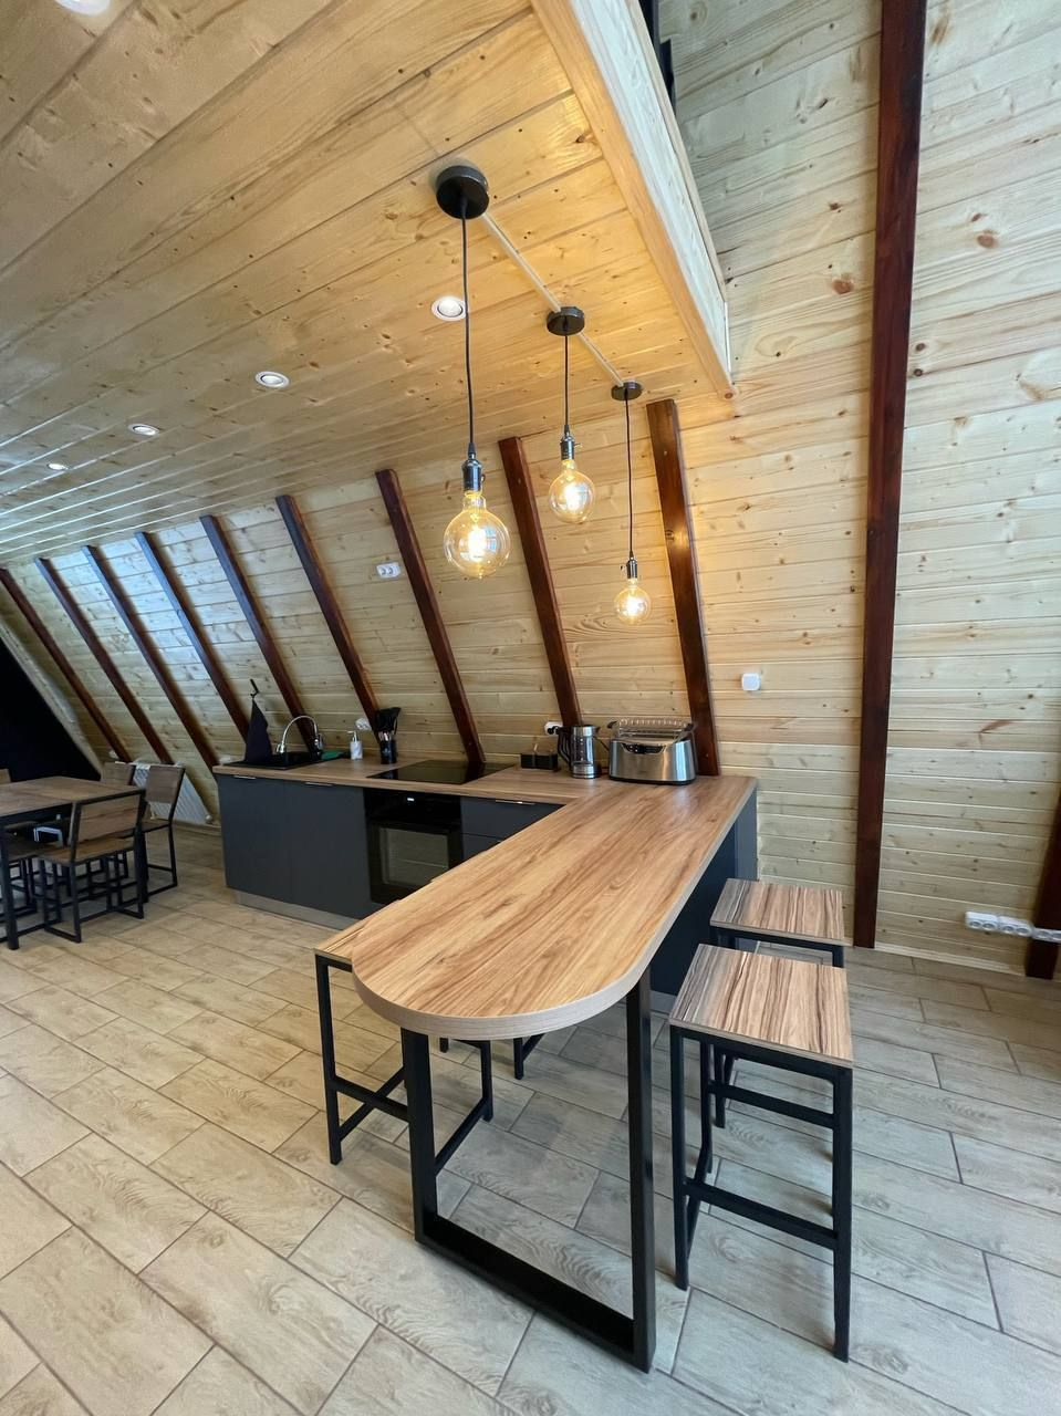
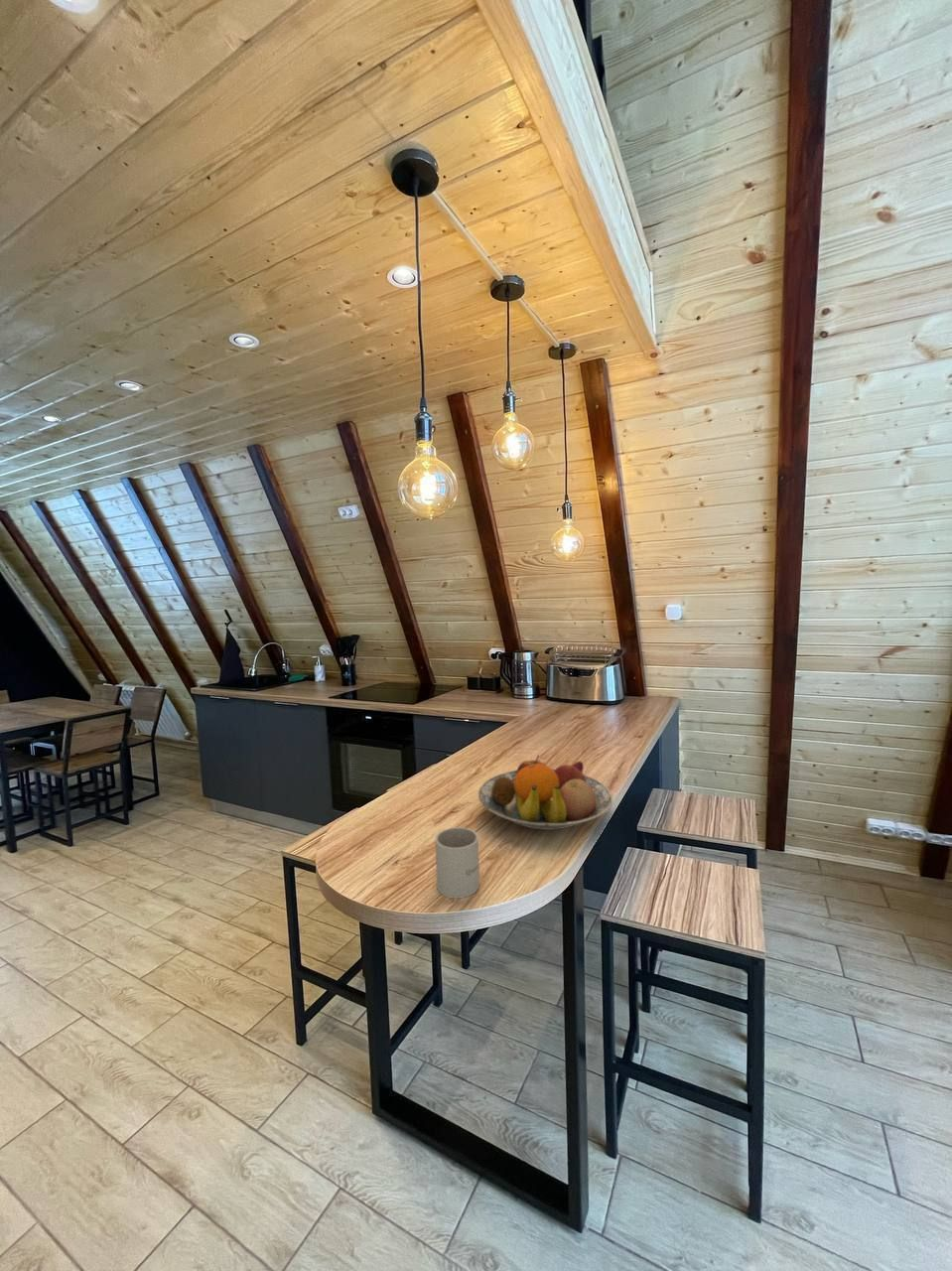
+ mug [434,826,480,900]
+ fruit bowl [477,755,613,831]
